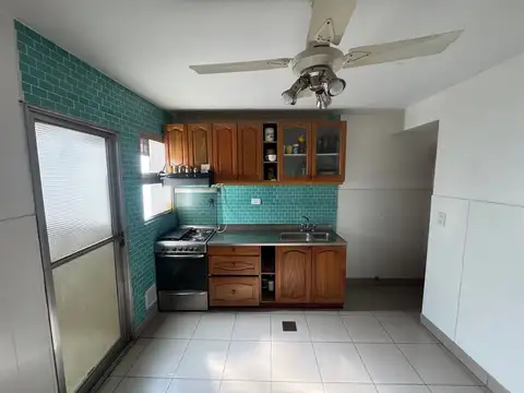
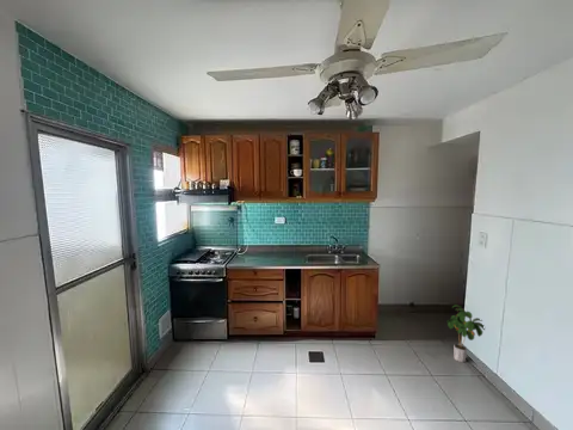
+ potted plant [445,303,486,363]
